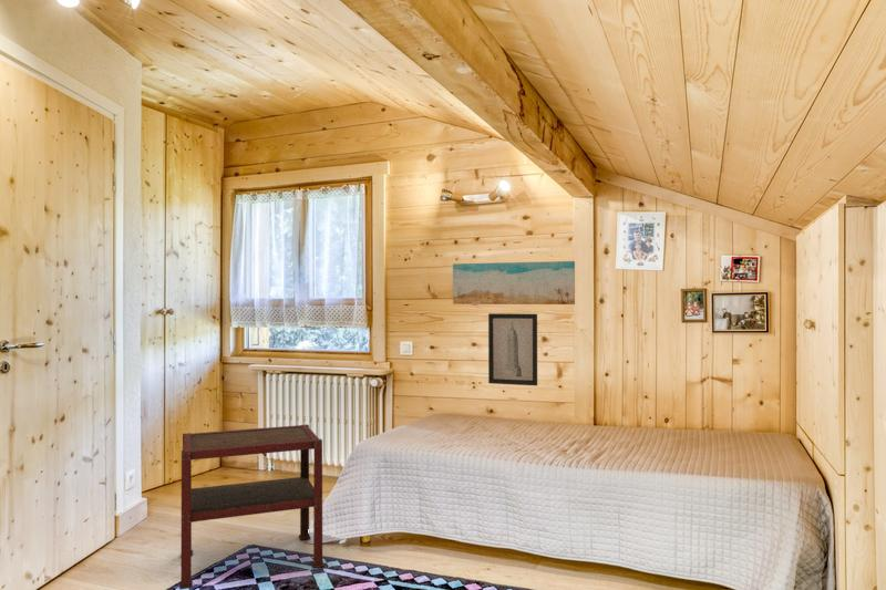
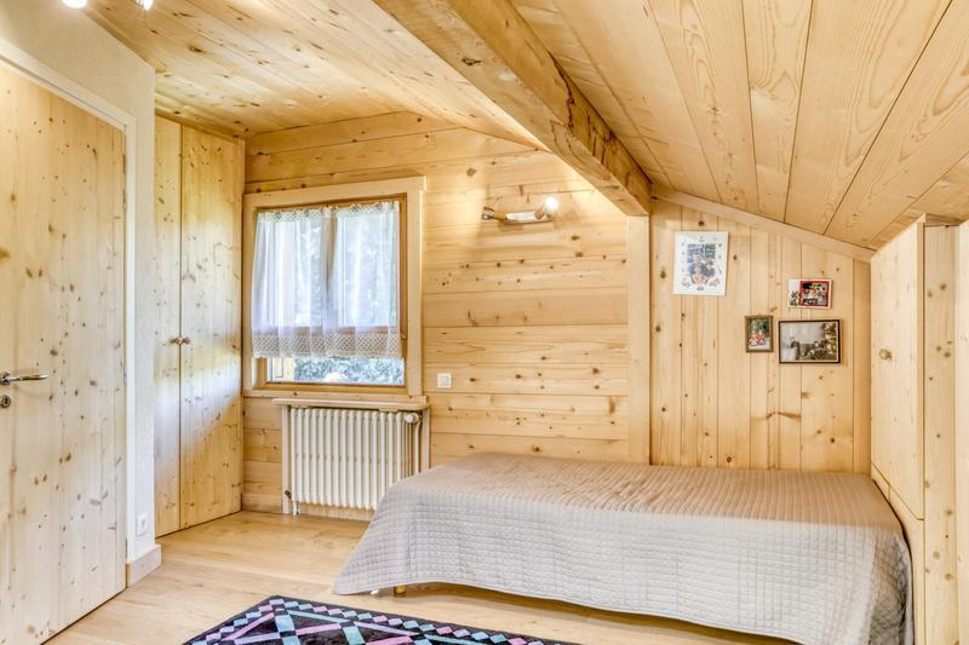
- wall art [487,312,538,386]
- wall art [452,260,576,306]
- side table [178,424,326,590]
